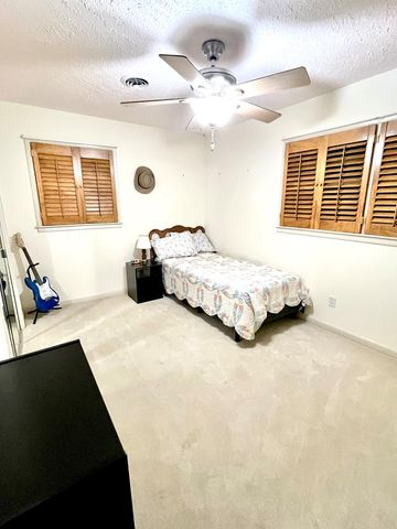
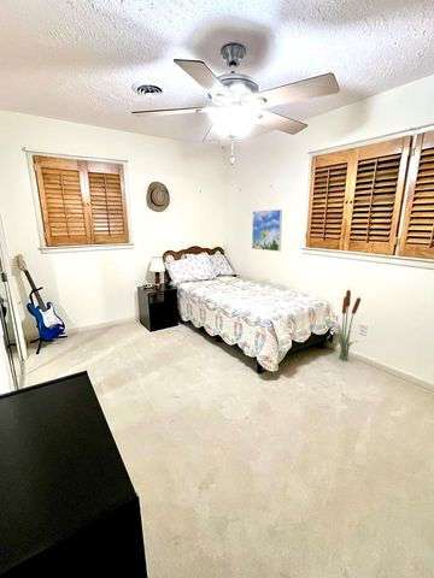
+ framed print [251,208,283,253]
+ decorative plant [334,284,362,362]
